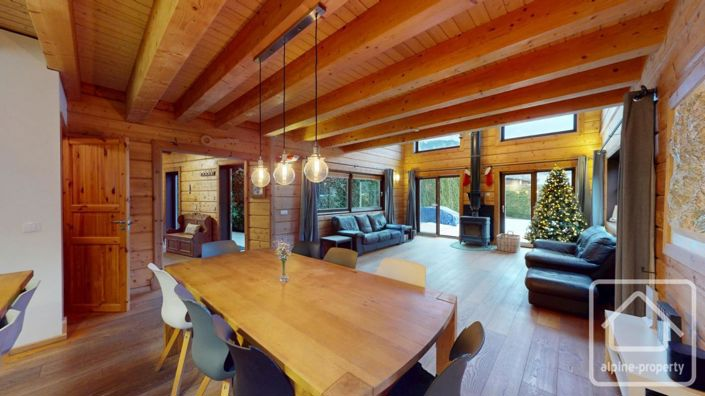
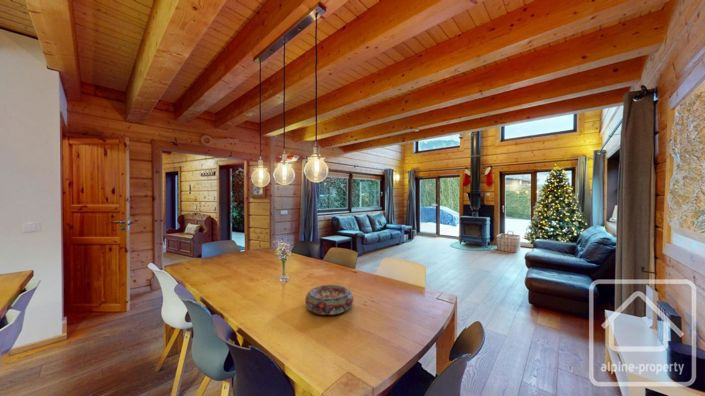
+ decorative bowl [304,284,354,316]
